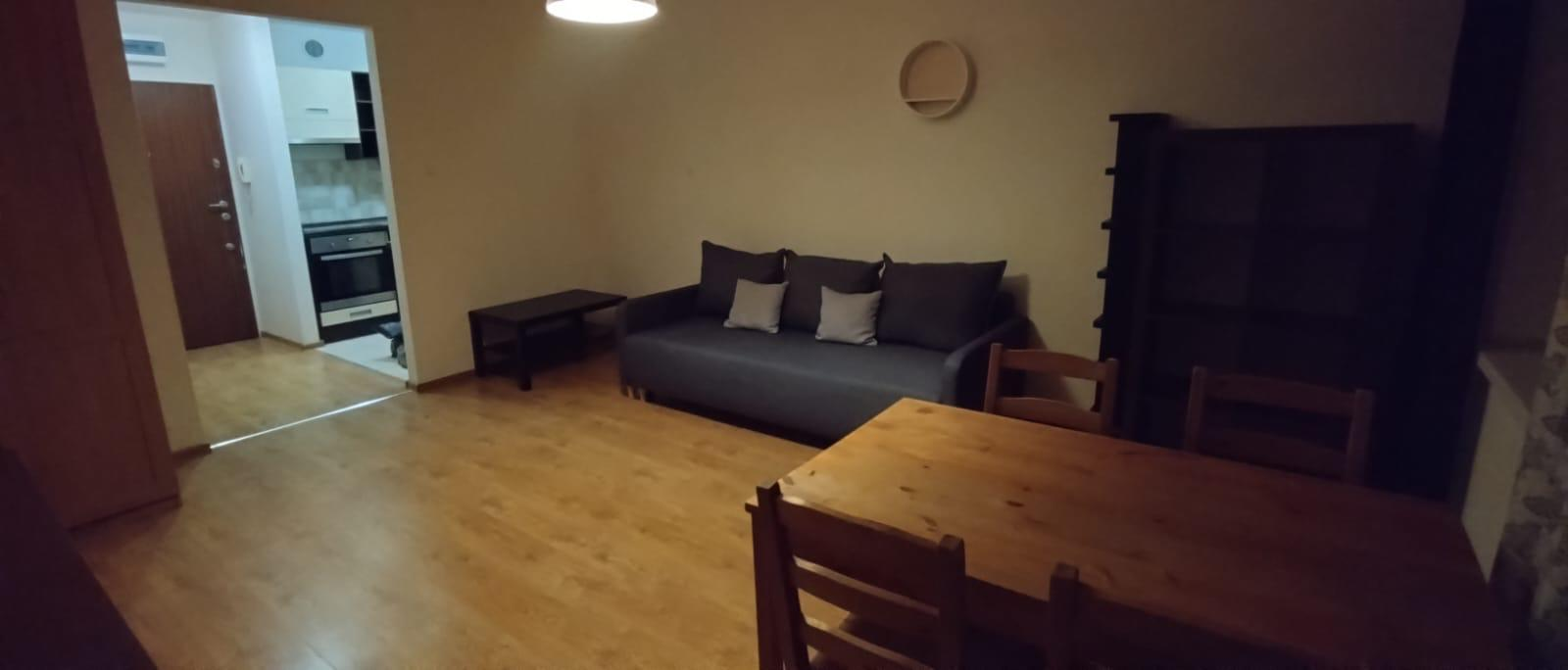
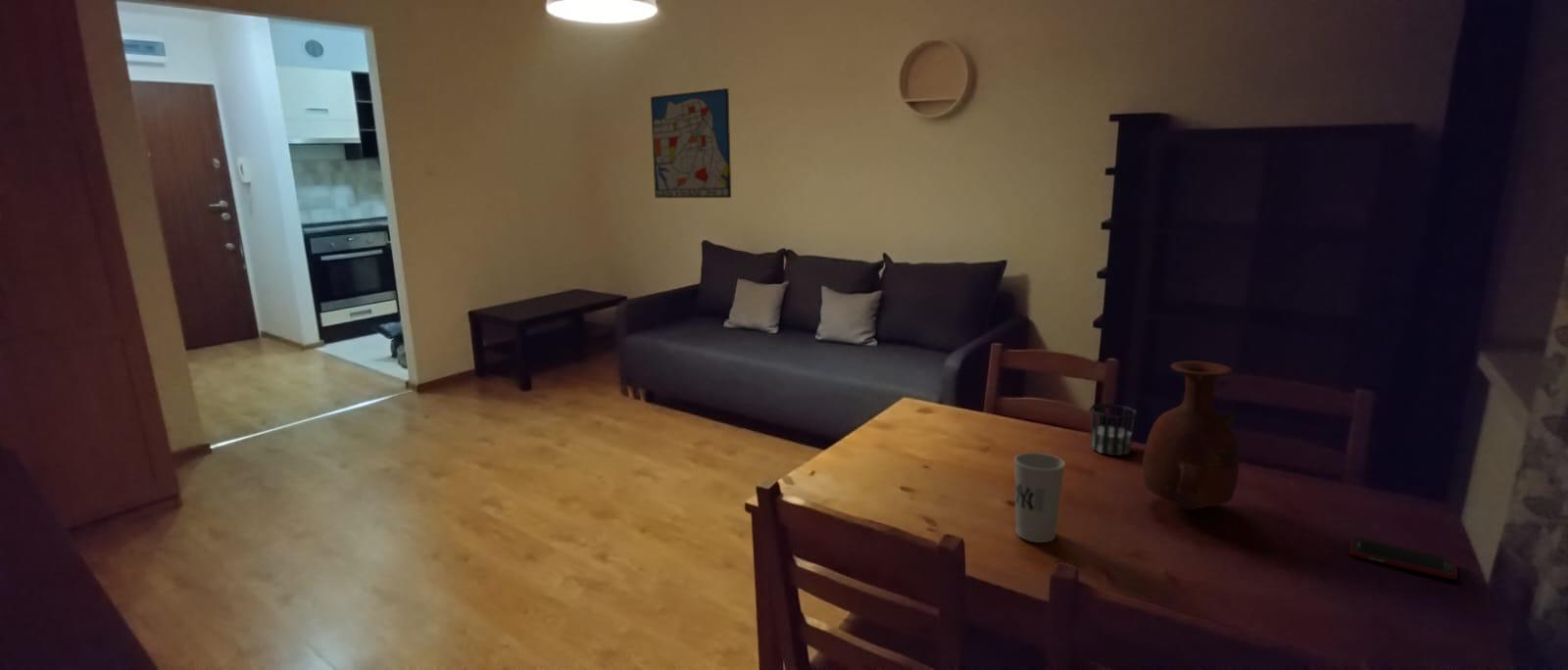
+ wall art [650,87,732,199]
+ cell phone [1348,536,1458,580]
+ cup [1090,403,1138,456]
+ vase [1142,359,1240,511]
+ cup [1013,452,1066,544]
